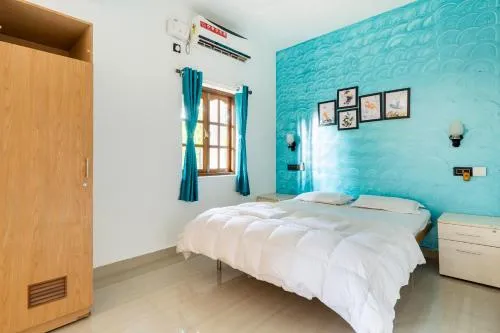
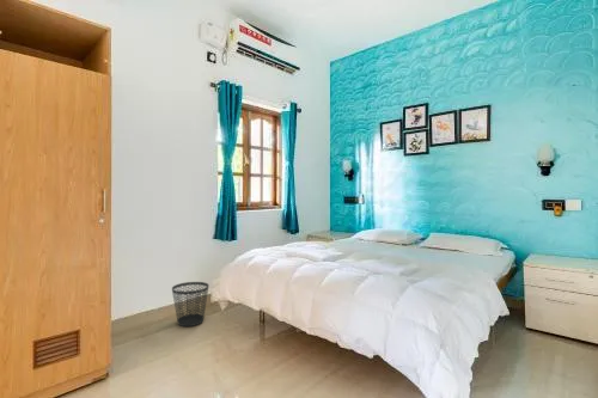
+ wastebasket [171,281,210,327]
